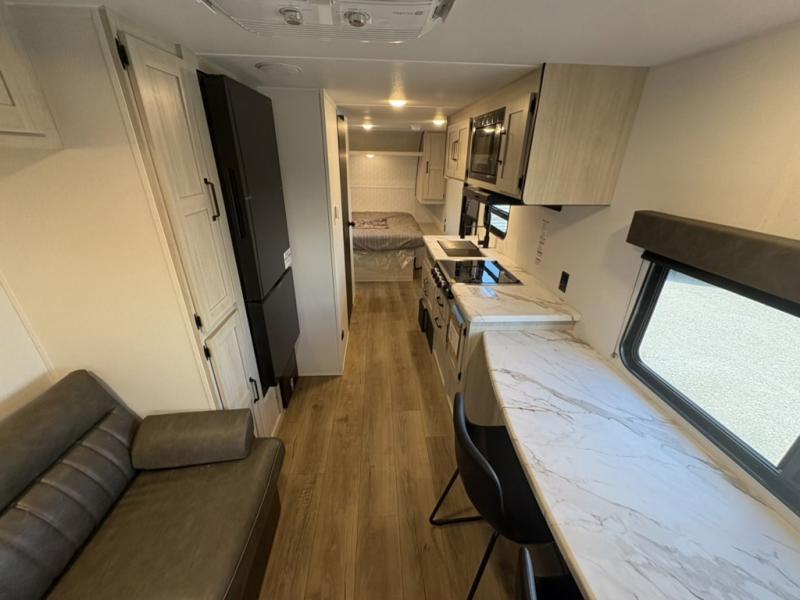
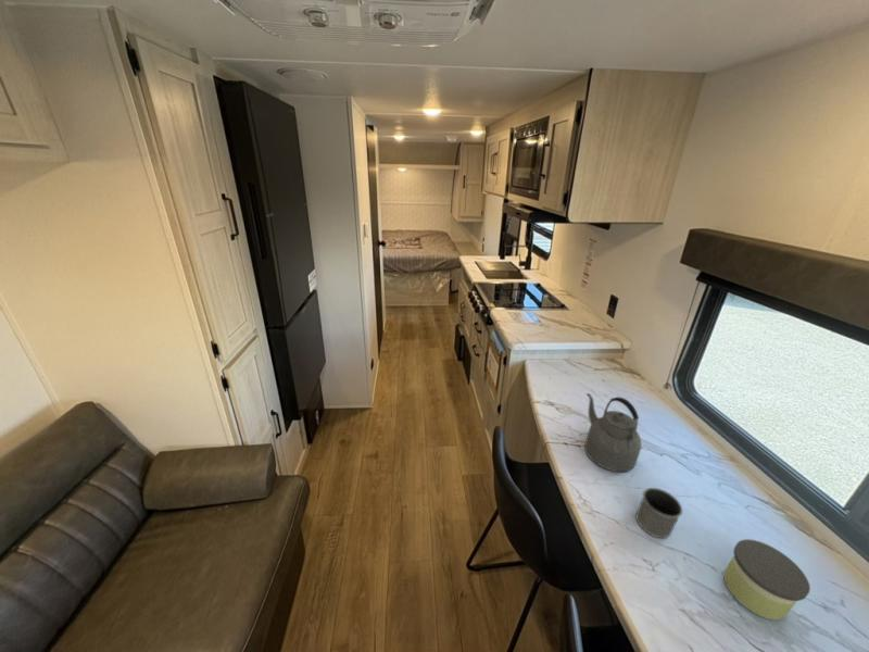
+ mug [635,487,683,539]
+ kettle [583,392,642,473]
+ candle [723,538,811,622]
